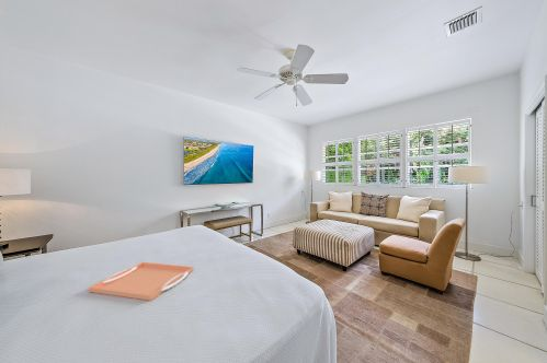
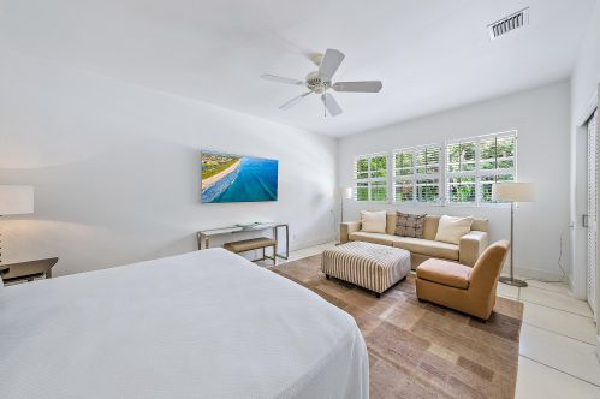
- serving tray [88,261,194,302]
